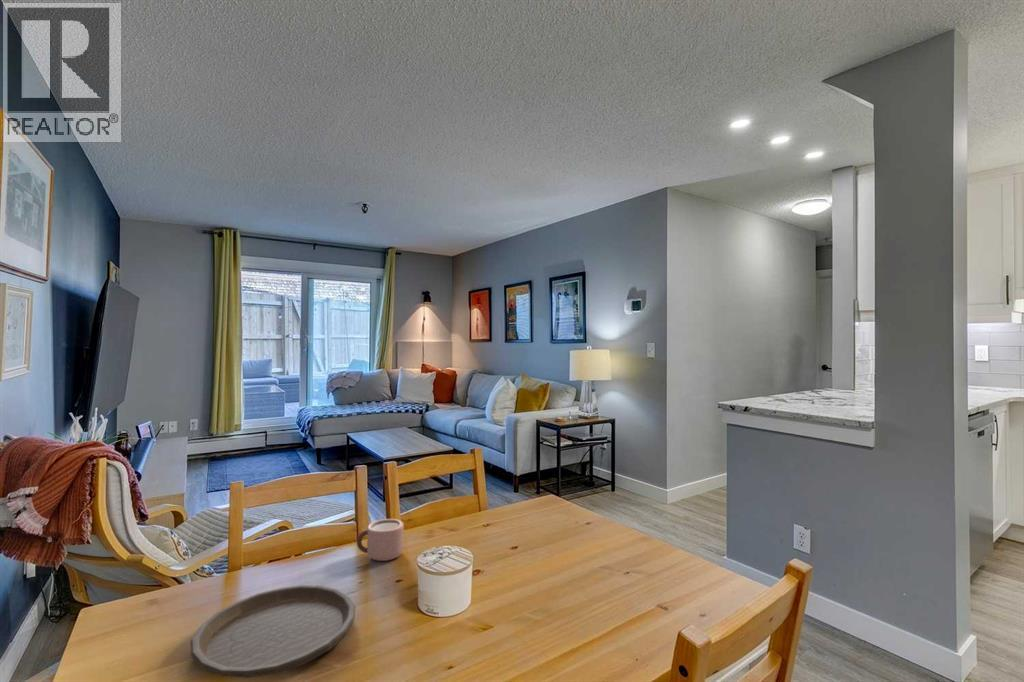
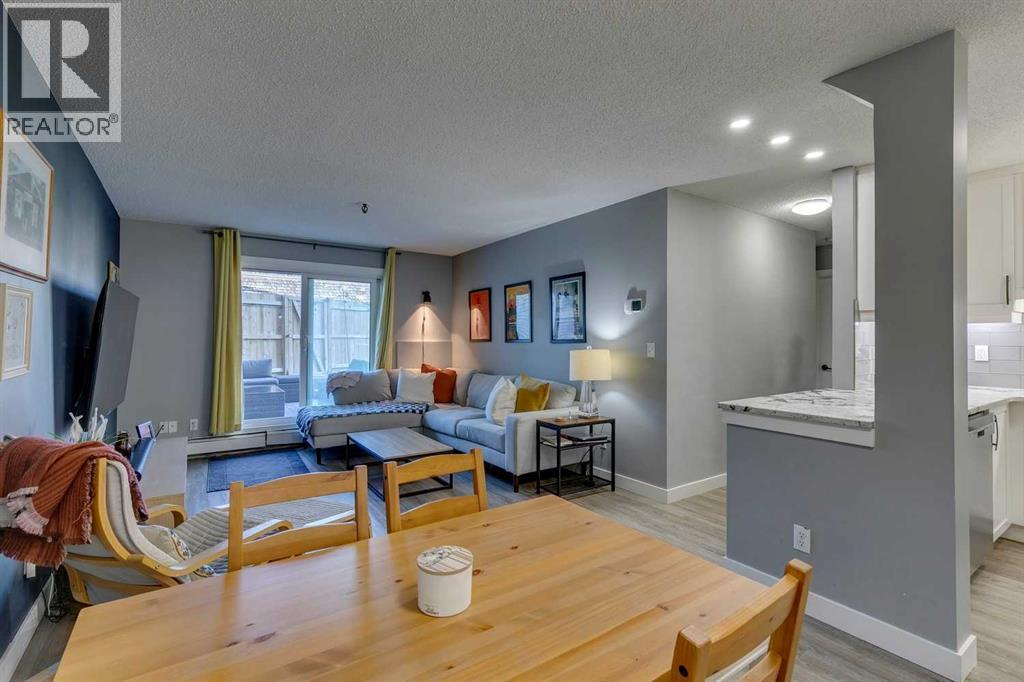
- plate [190,584,357,679]
- mug [356,518,405,562]
